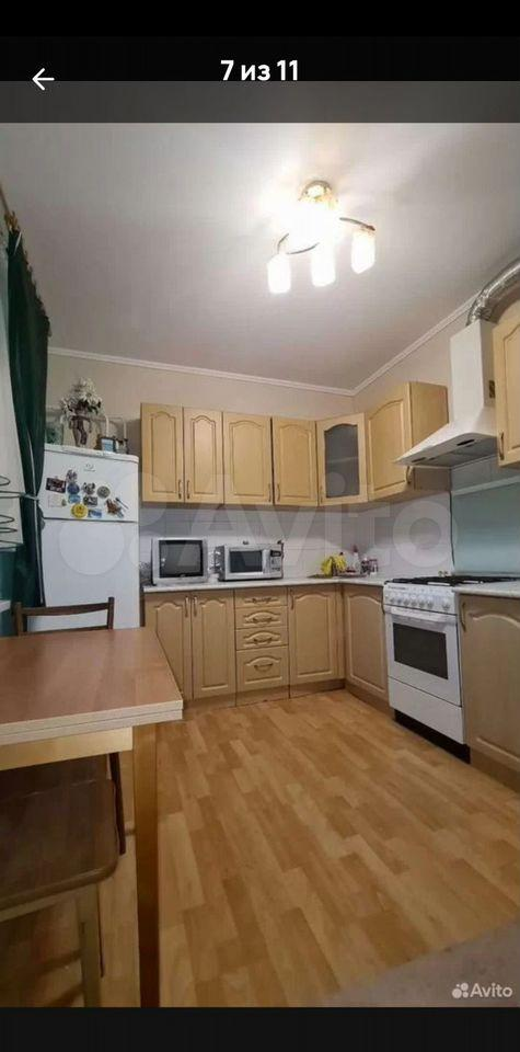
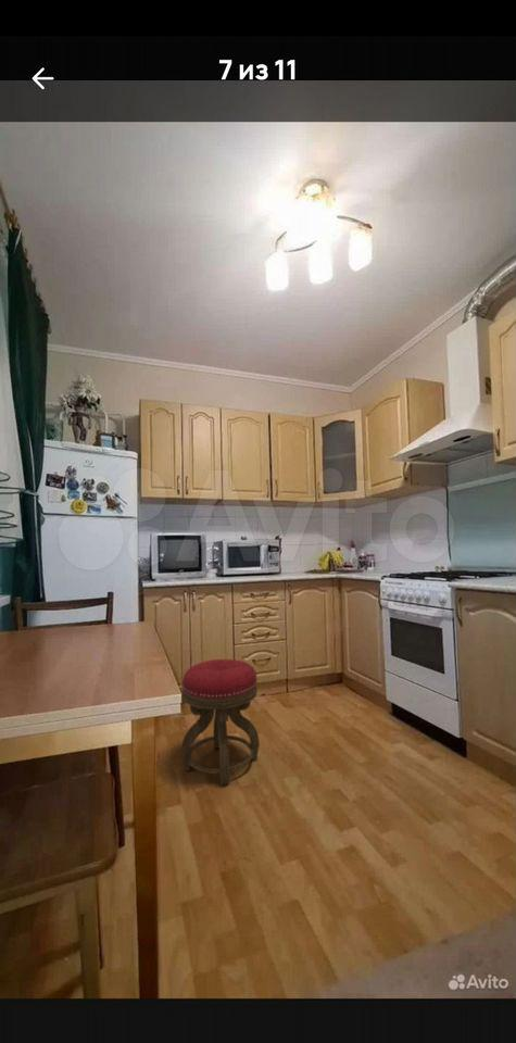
+ stool [180,658,261,787]
